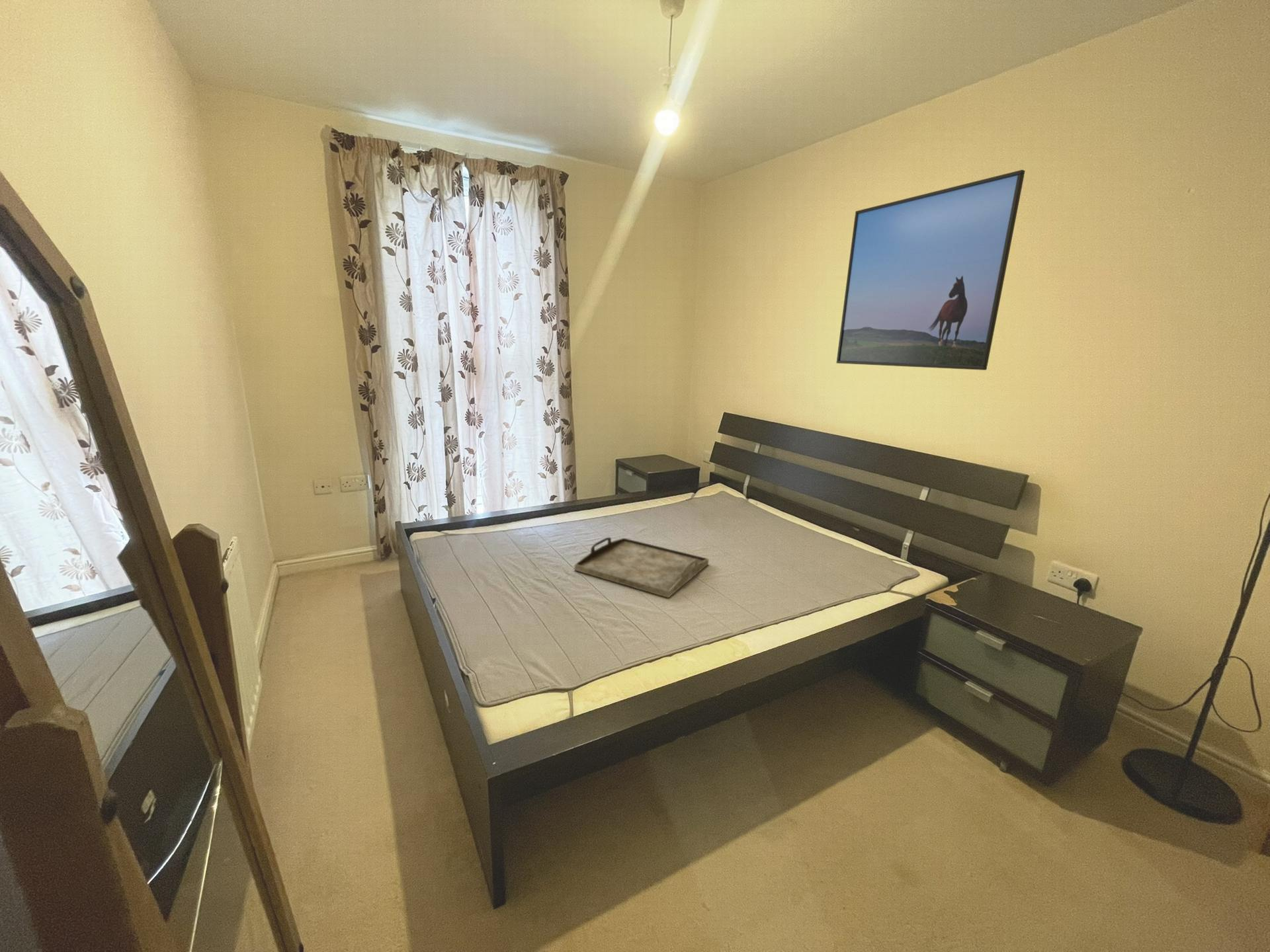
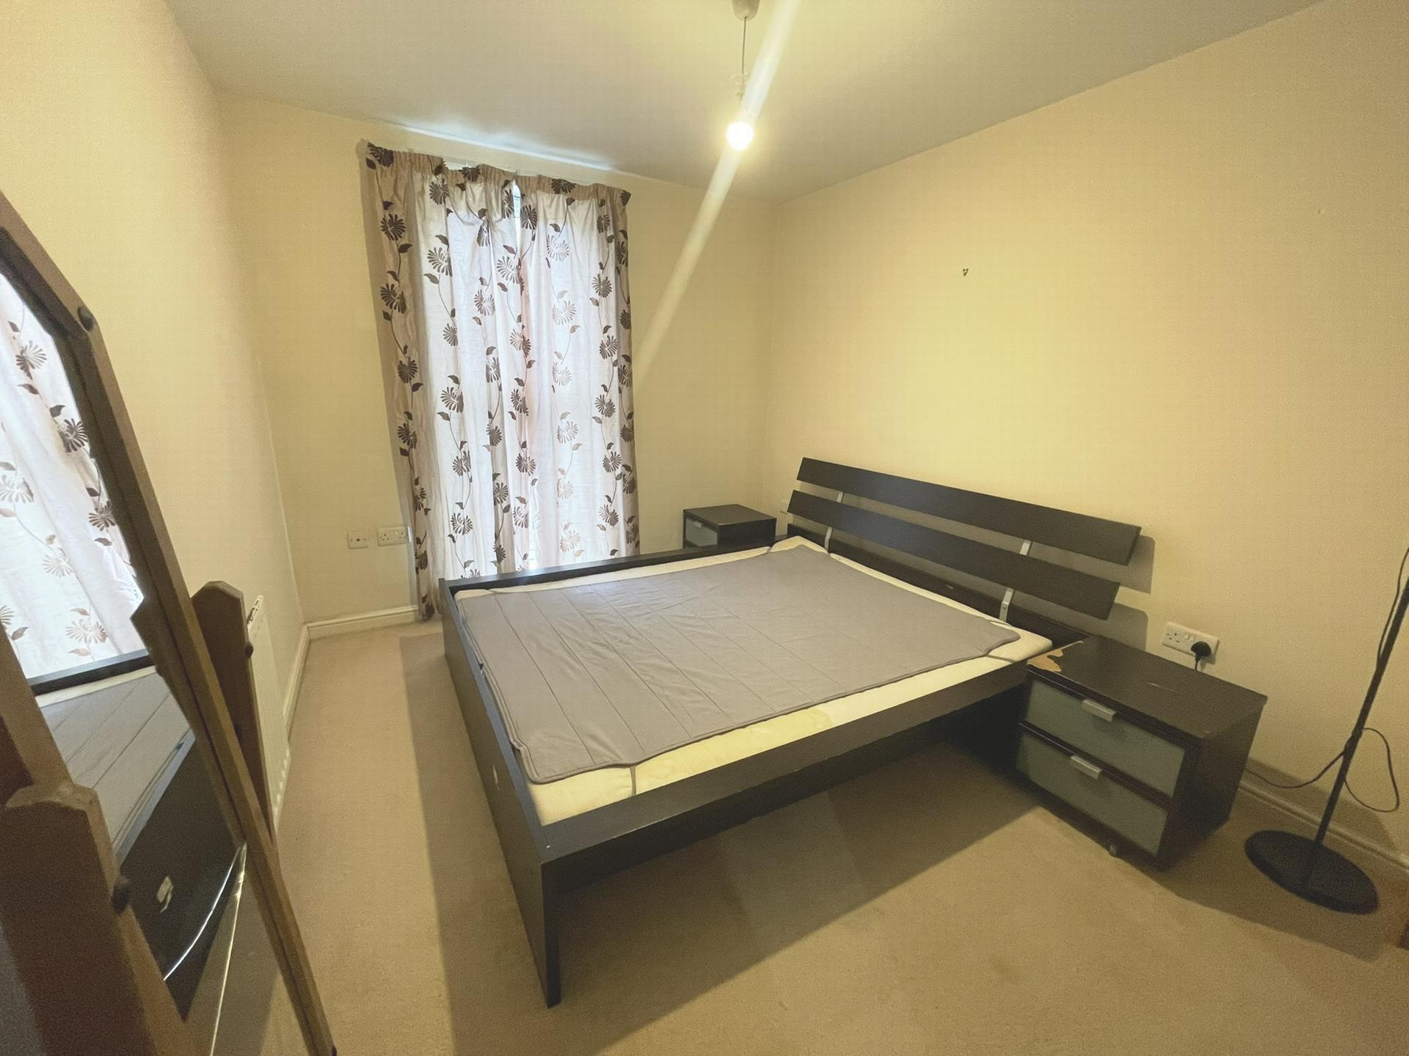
- serving tray [573,537,710,599]
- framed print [835,169,1026,371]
